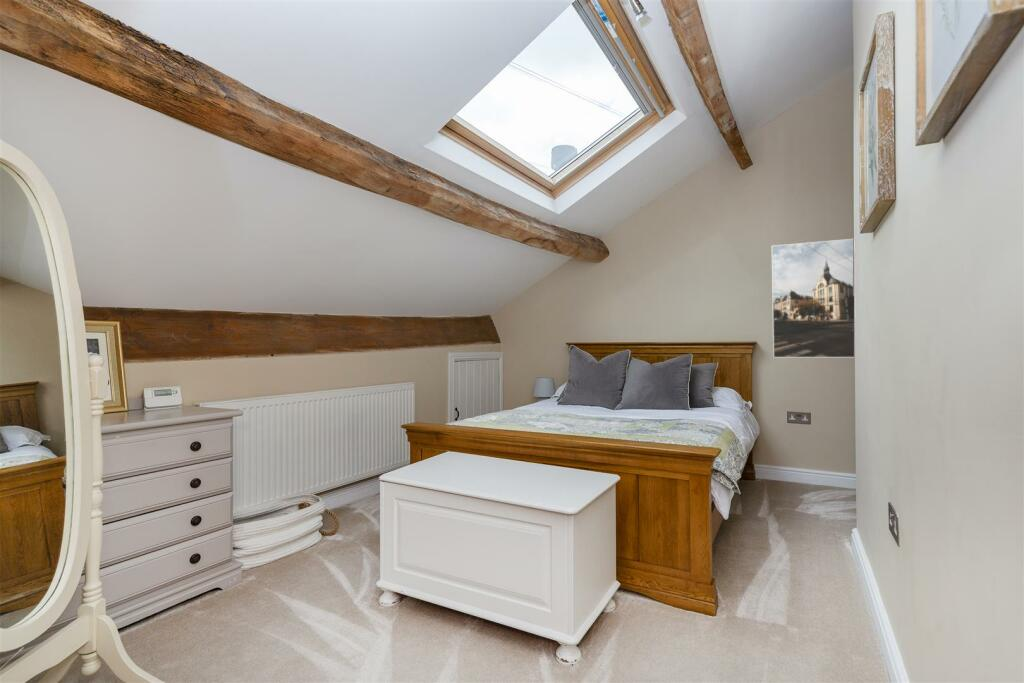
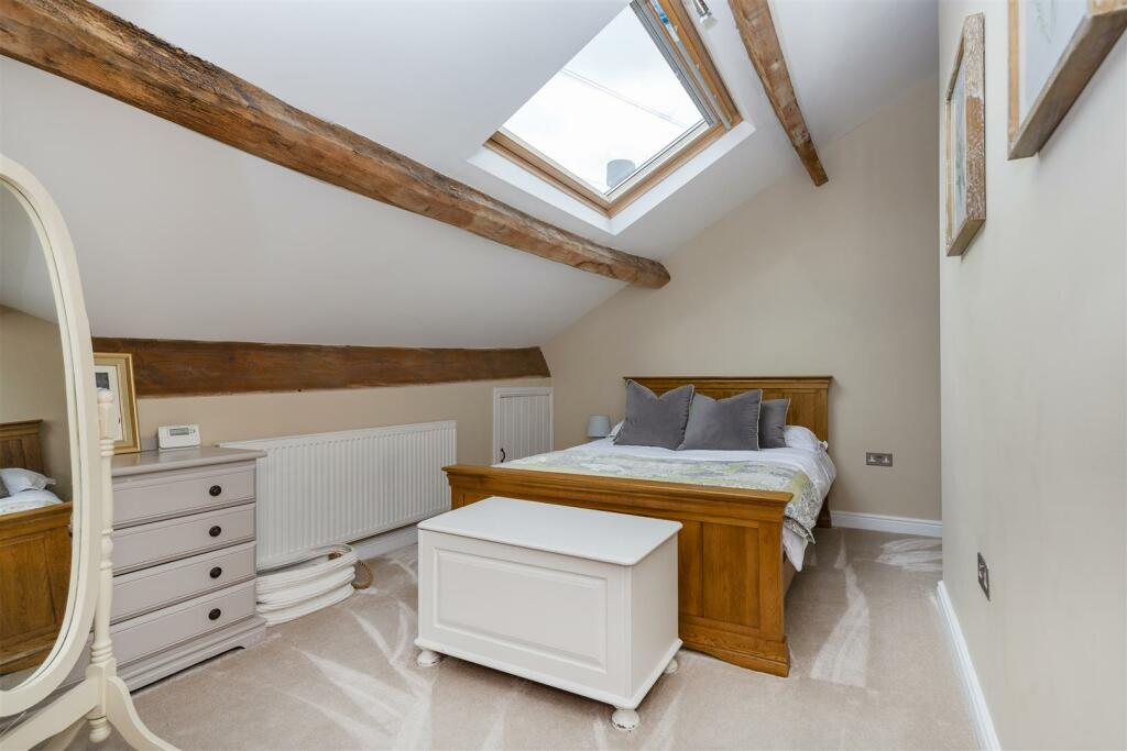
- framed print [771,238,855,359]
